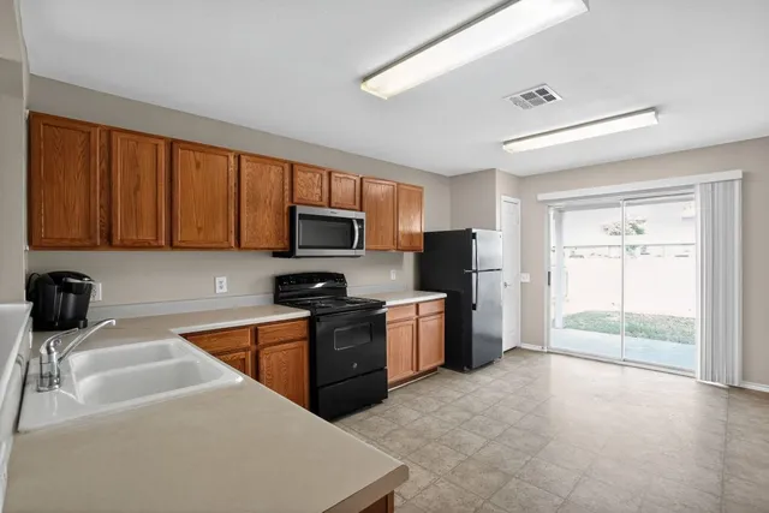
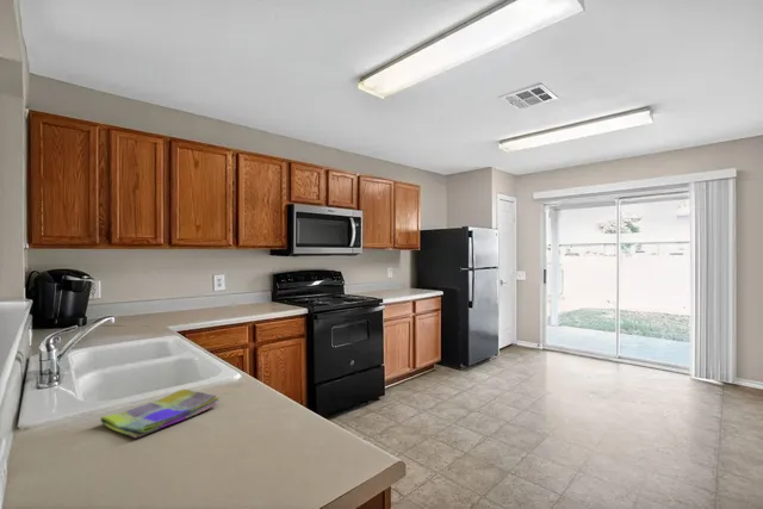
+ dish towel [99,389,221,440]
